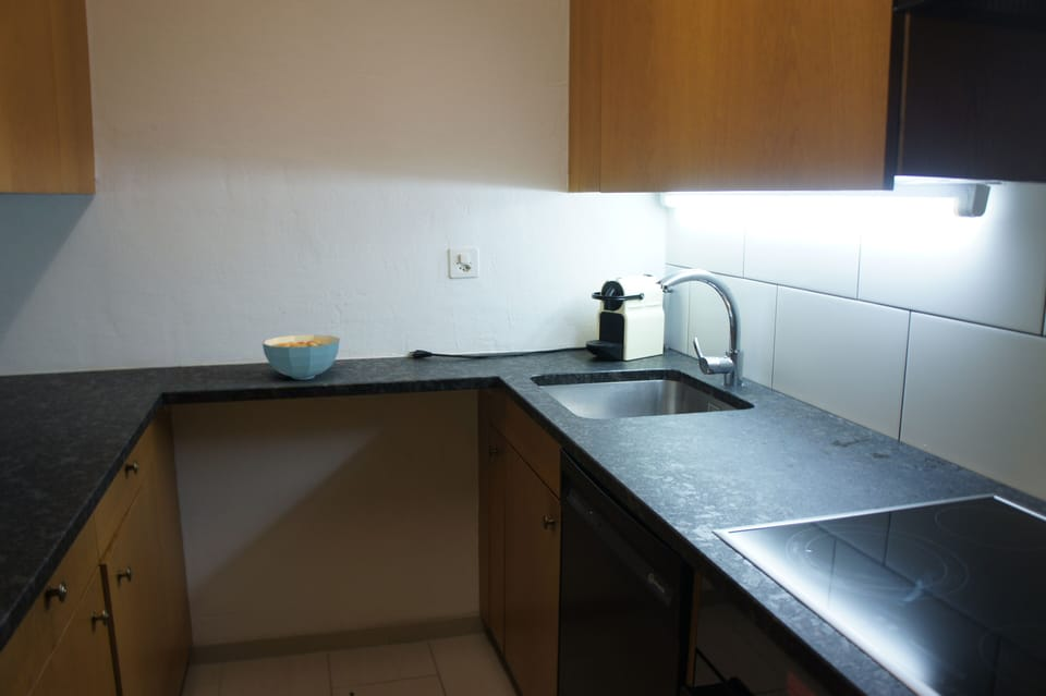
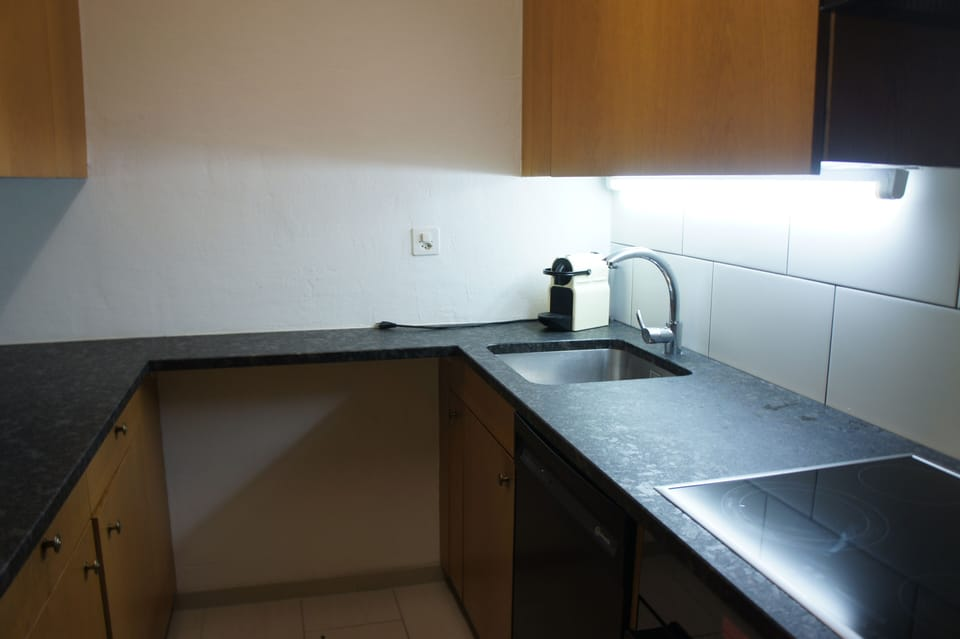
- cereal bowl [262,333,341,380]
